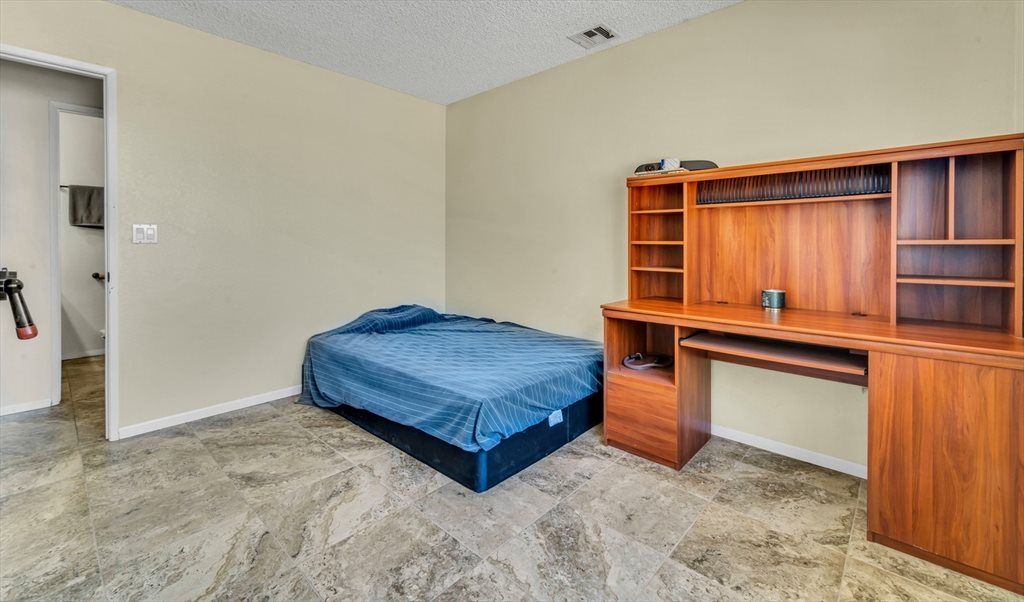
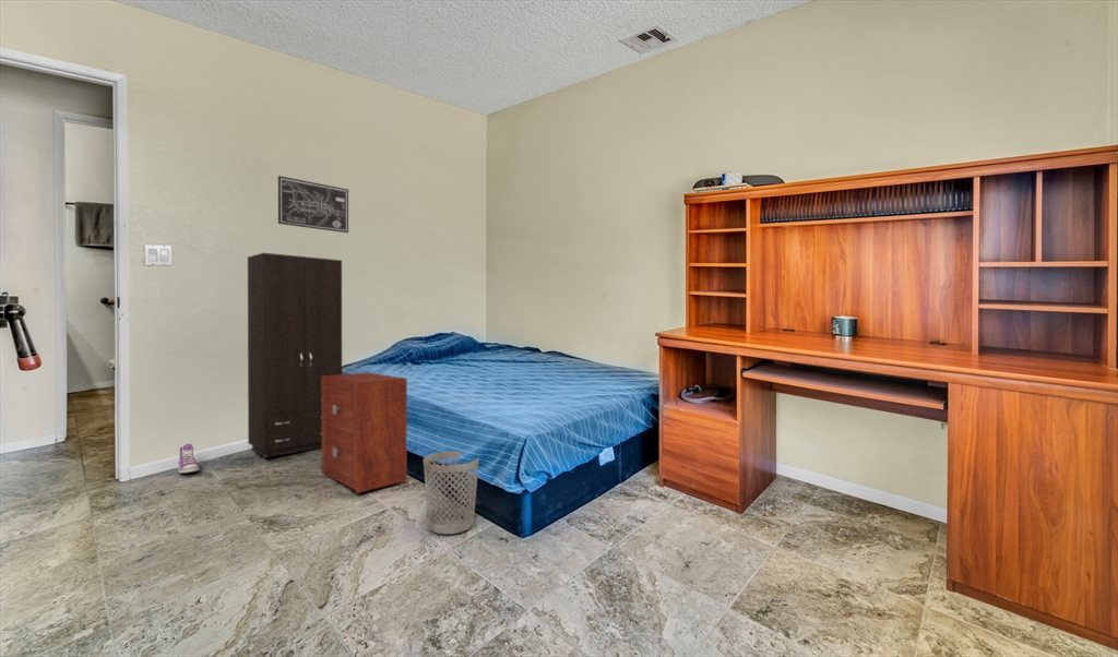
+ nightstand [321,372,408,494]
+ cabinet [247,252,343,458]
+ wall art [277,175,349,234]
+ sneaker [177,443,200,474]
+ wastebasket [423,450,480,535]
